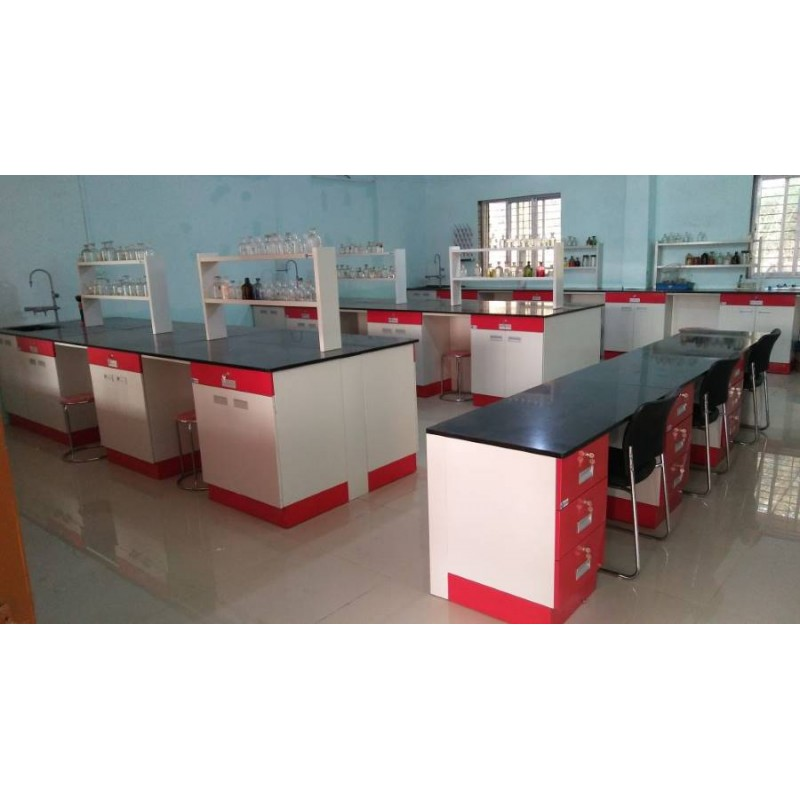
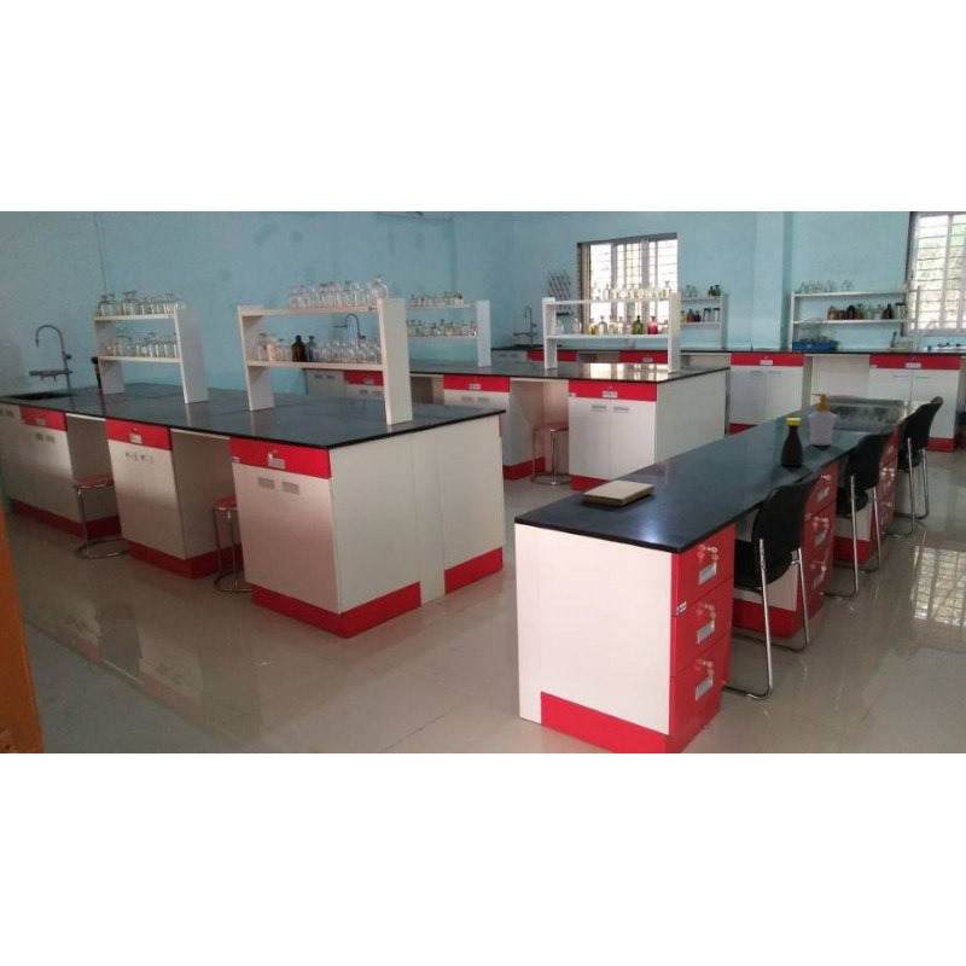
+ soap bottle [807,392,838,447]
+ notebook [581,479,656,507]
+ bottle [779,417,805,467]
